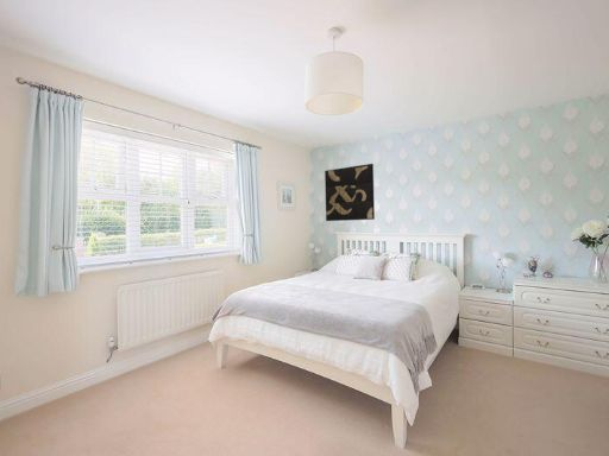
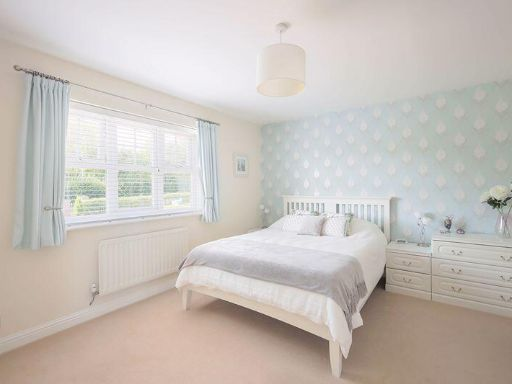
- wall art [324,163,376,222]
